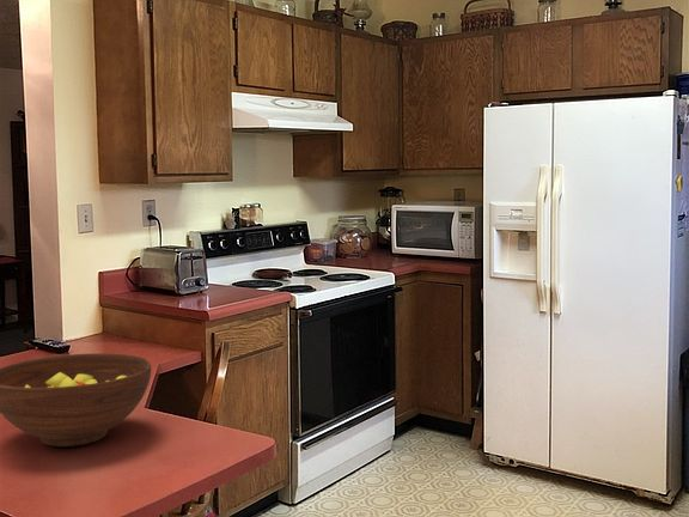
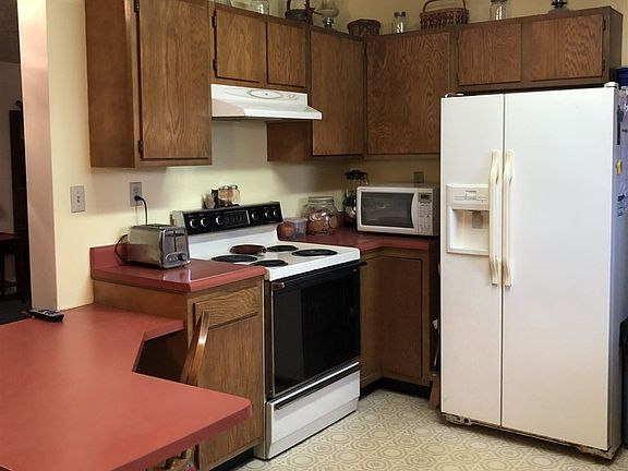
- fruit bowl [0,352,152,448]
